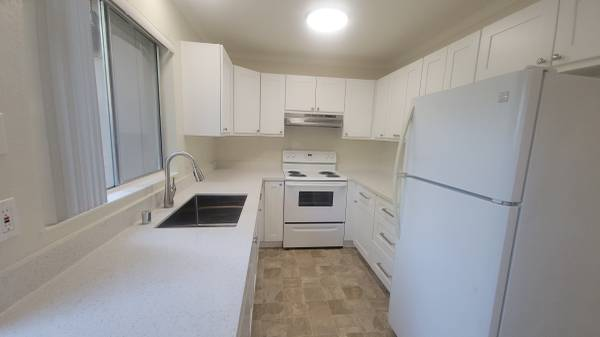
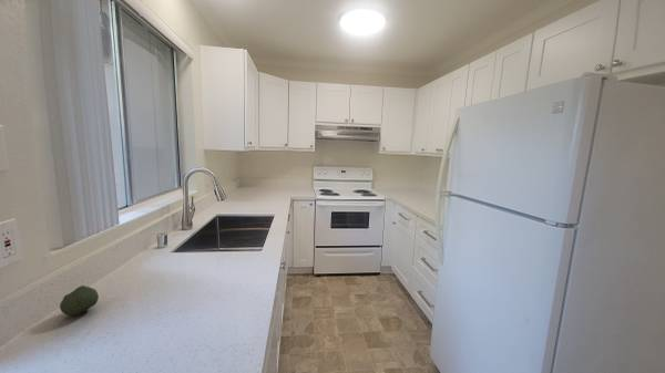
+ fruit [59,284,100,317]
